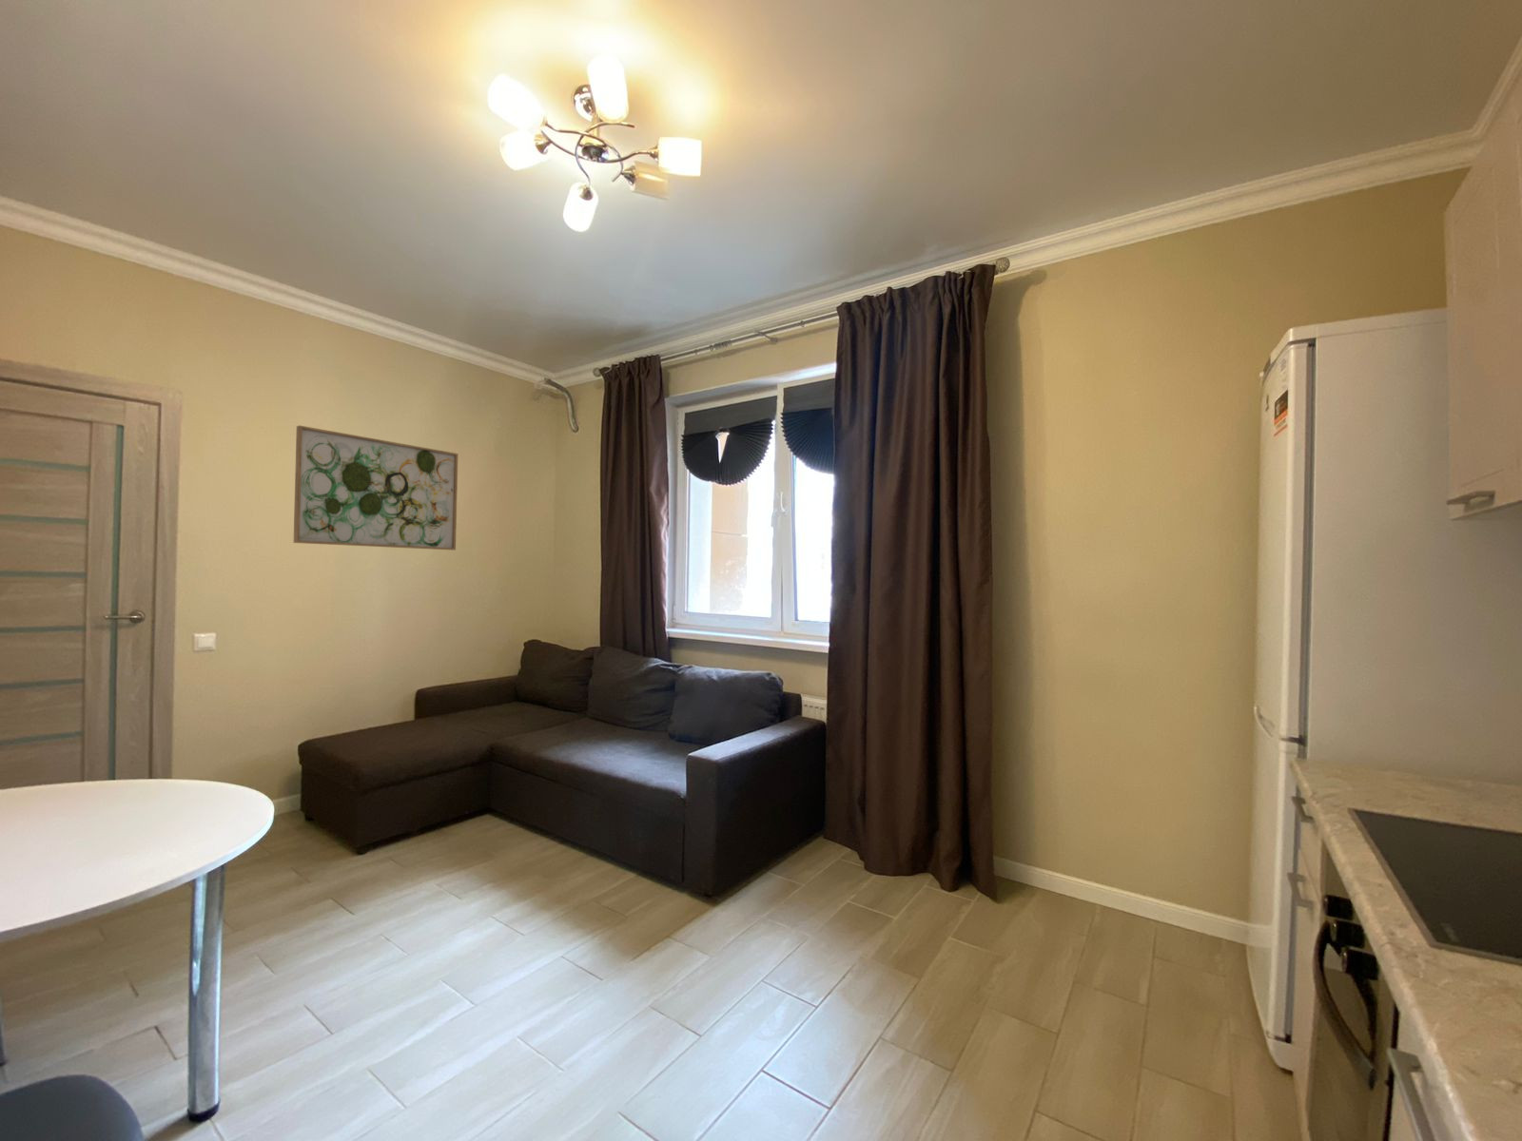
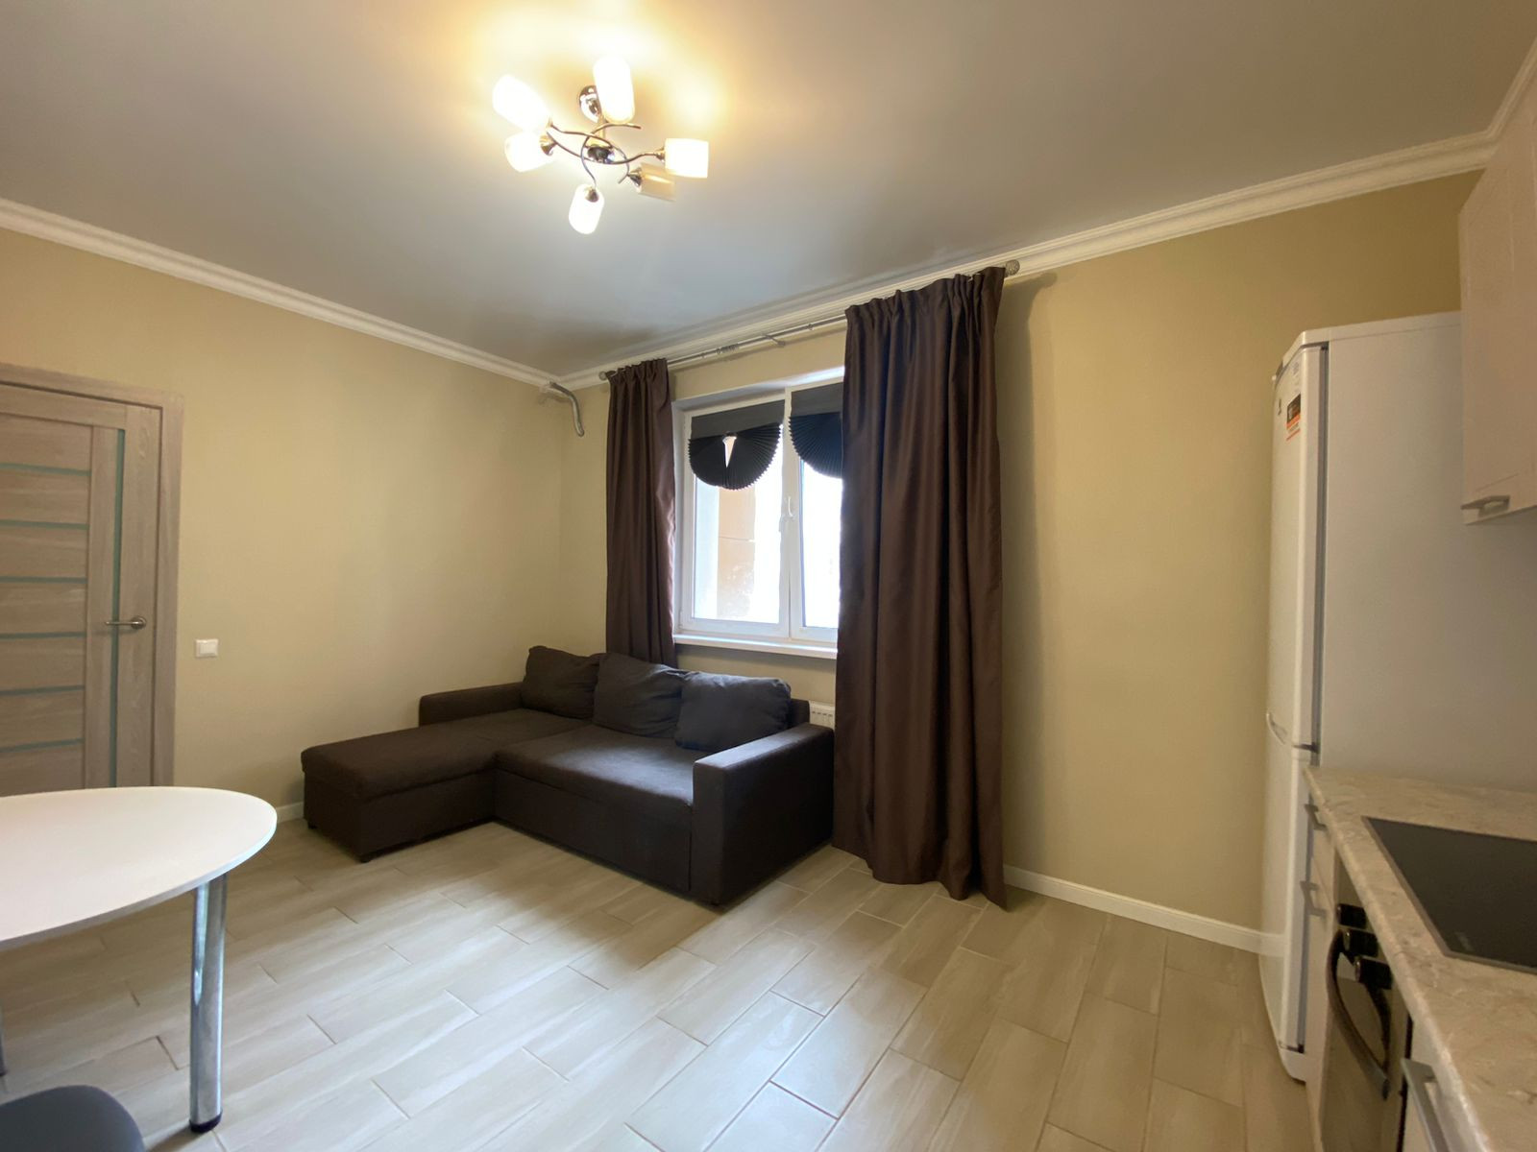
- wall art [292,424,459,550]
